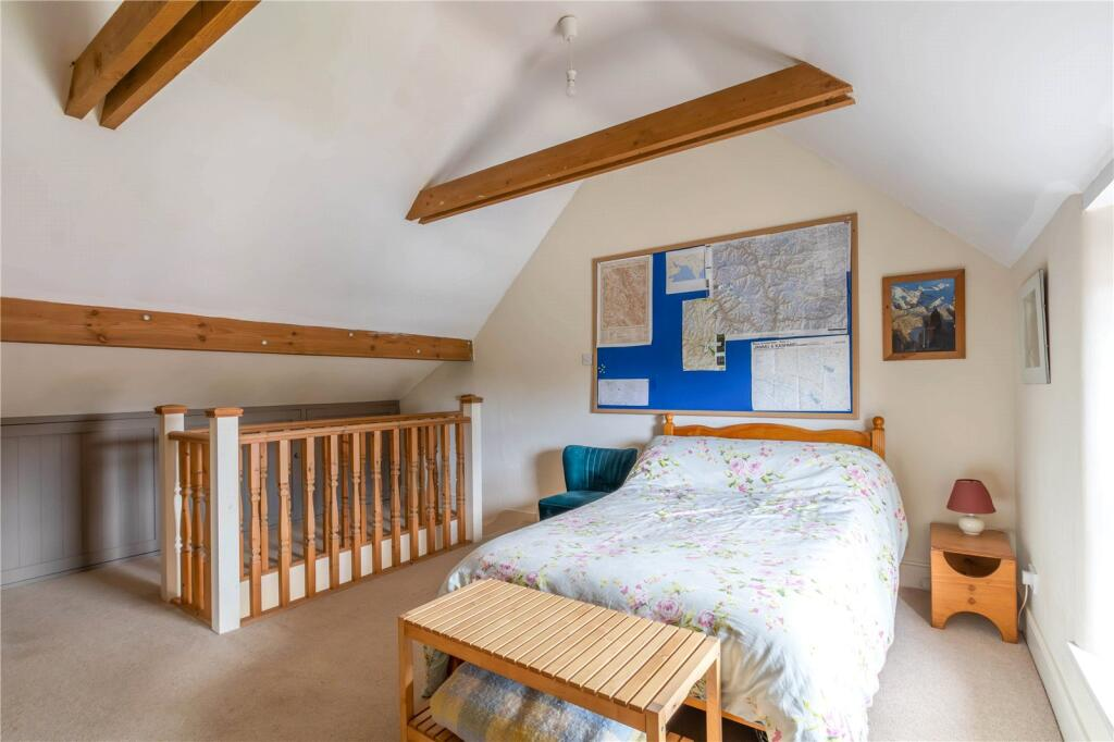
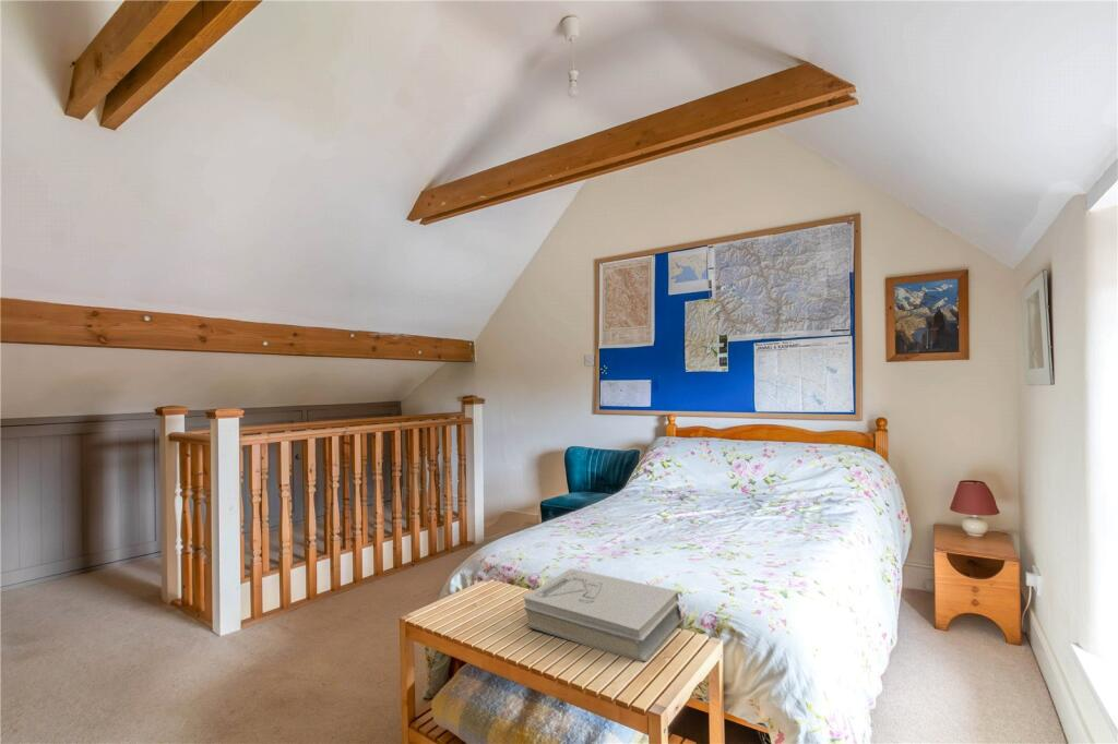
+ books [521,567,682,662]
